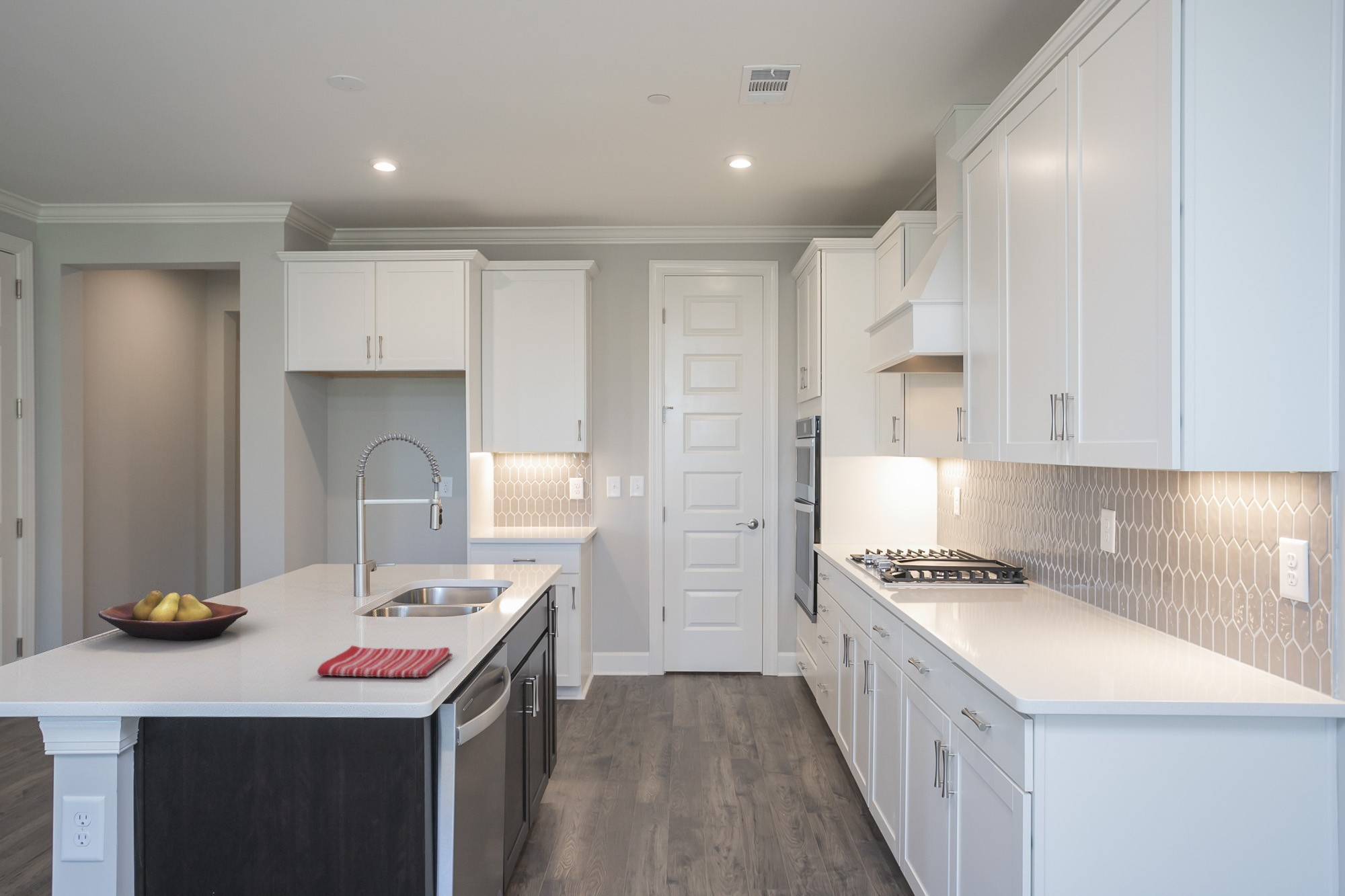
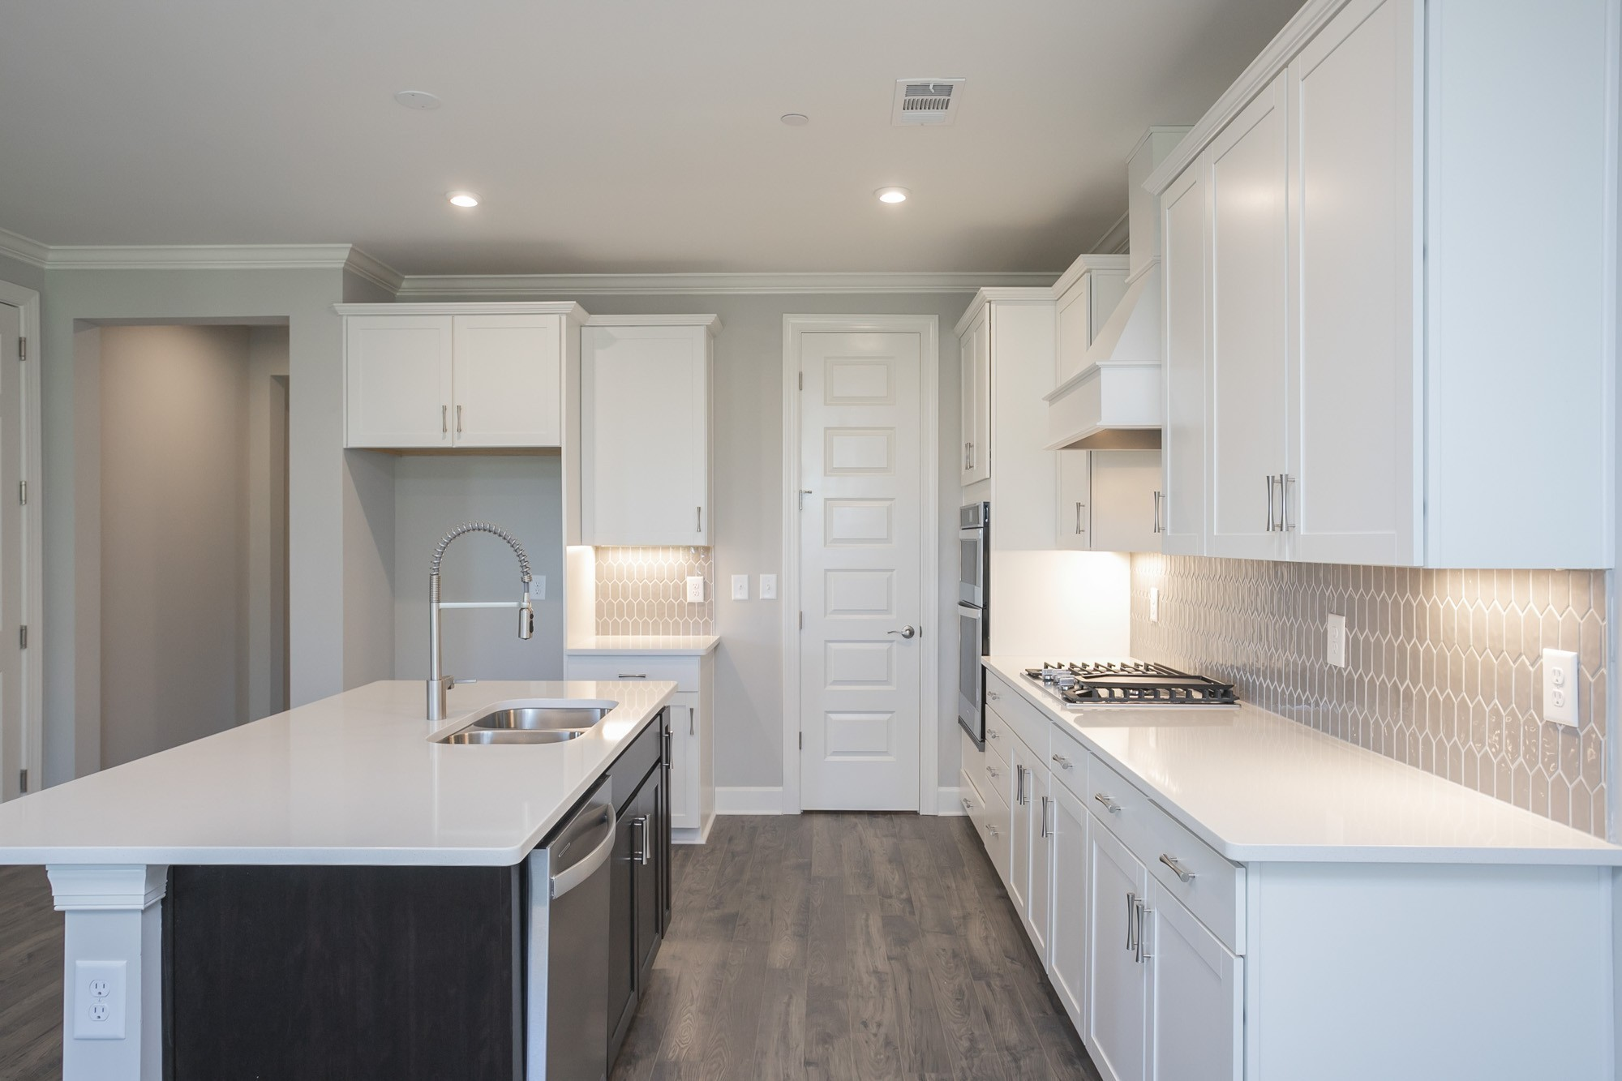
- dish towel [317,645,453,678]
- fruit bowl [98,590,248,642]
